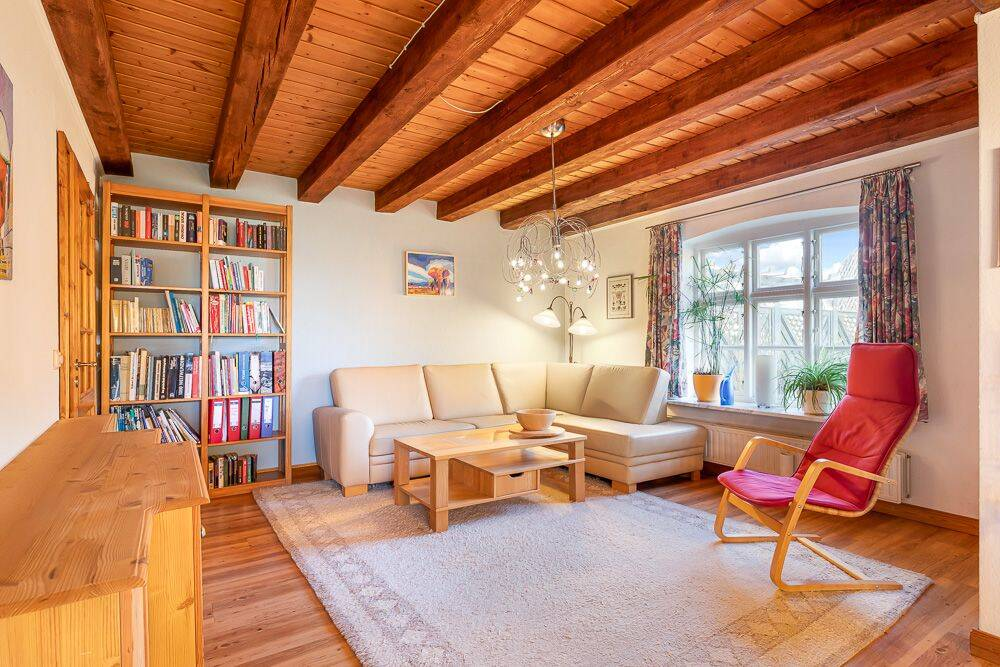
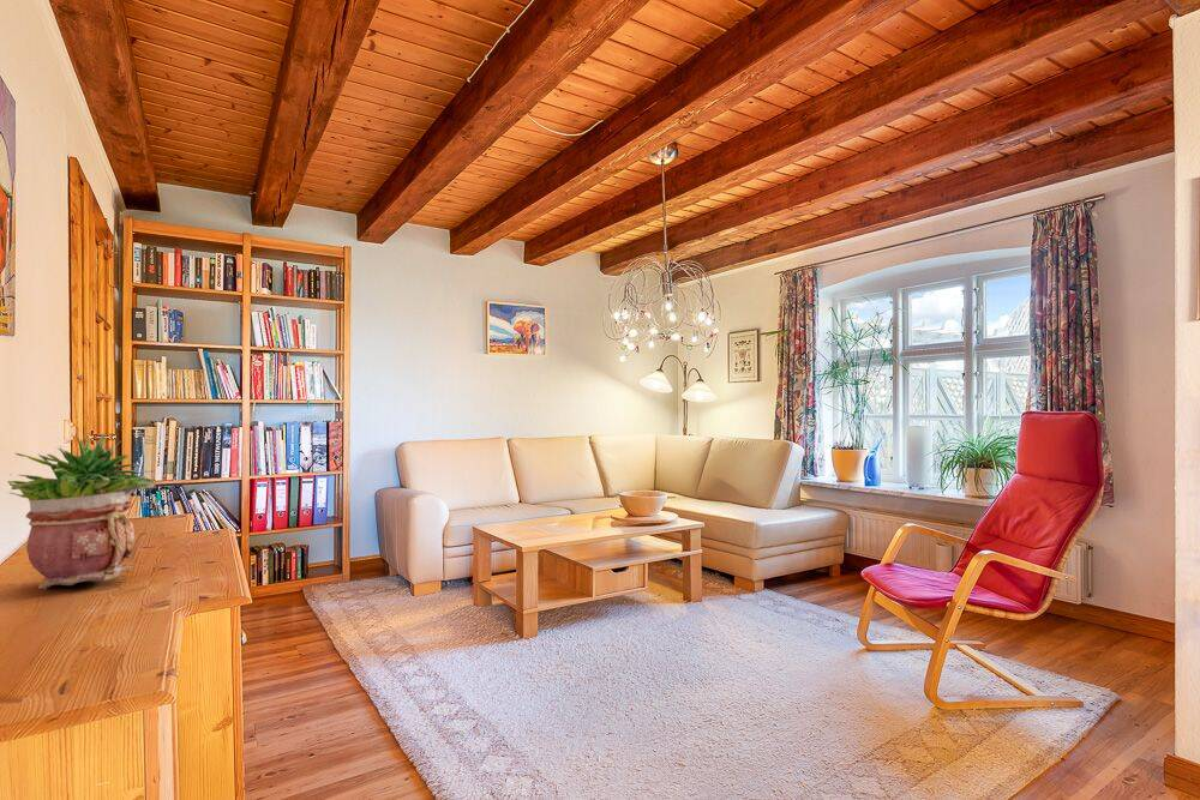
+ potted plant [6,432,157,590]
